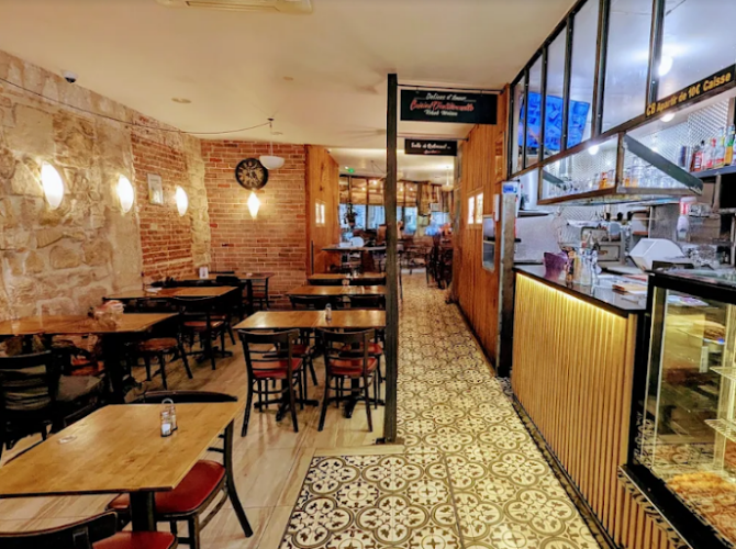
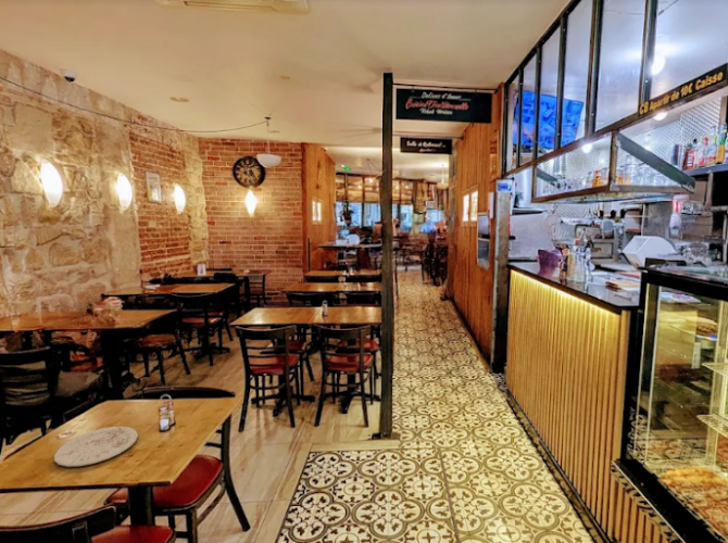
+ plate [53,426,139,468]
